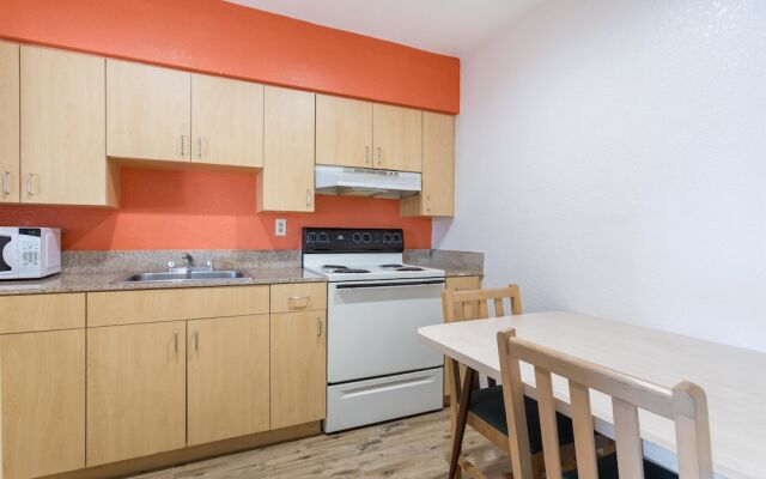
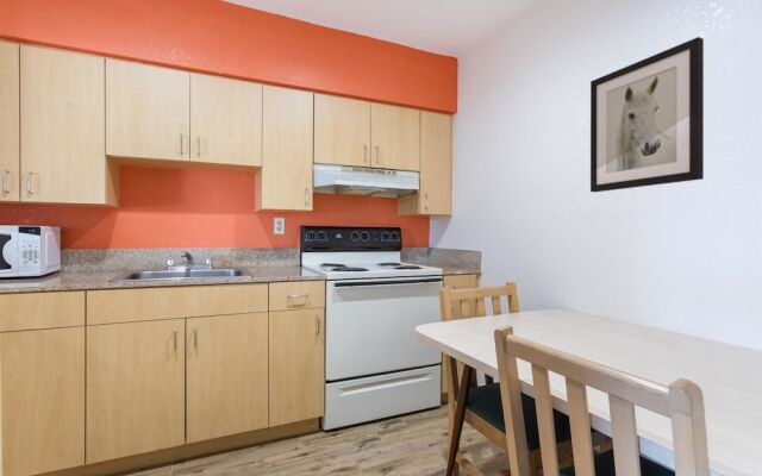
+ wall art [589,36,705,193]
